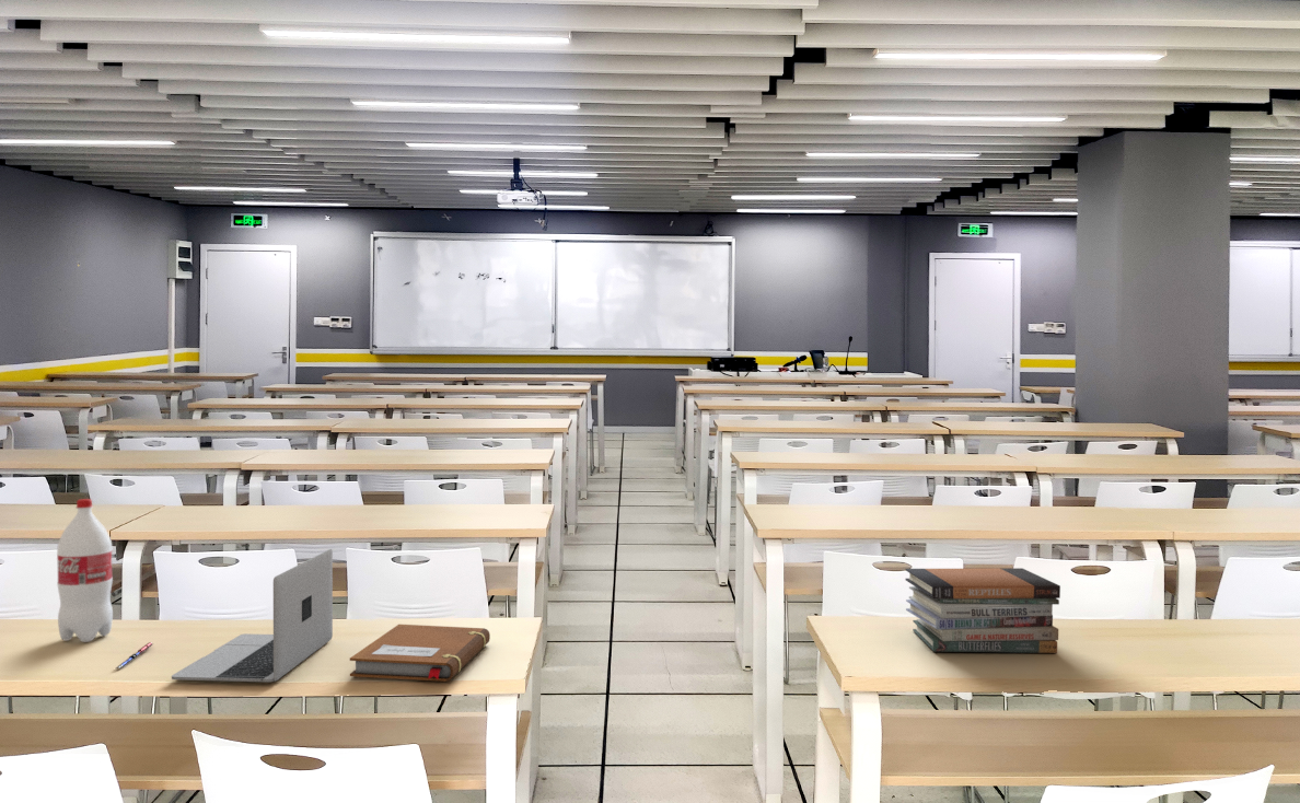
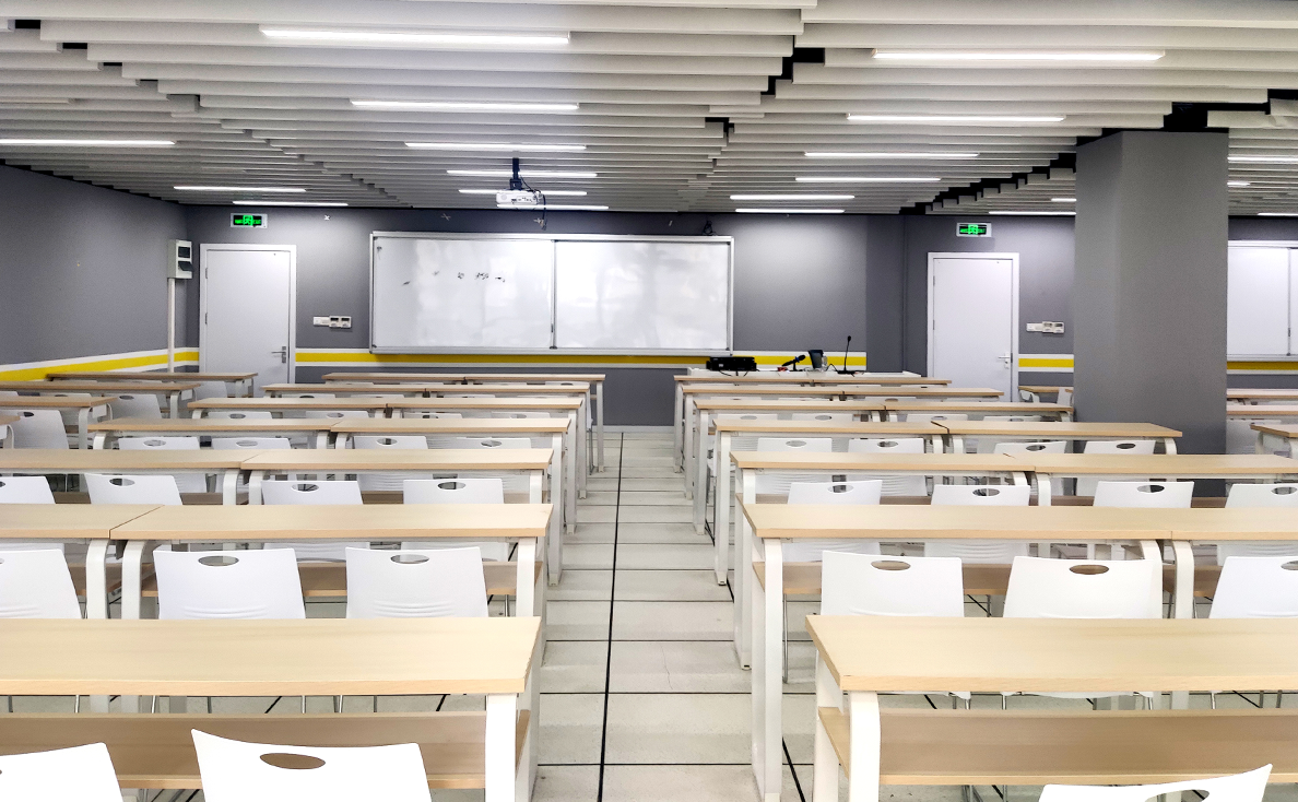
- laptop [171,548,334,683]
- pen [116,641,153,670]
- book stack [904,567,1061,654]
- notebook [349,624,491,683]
- bottle [56,498,114,643]
